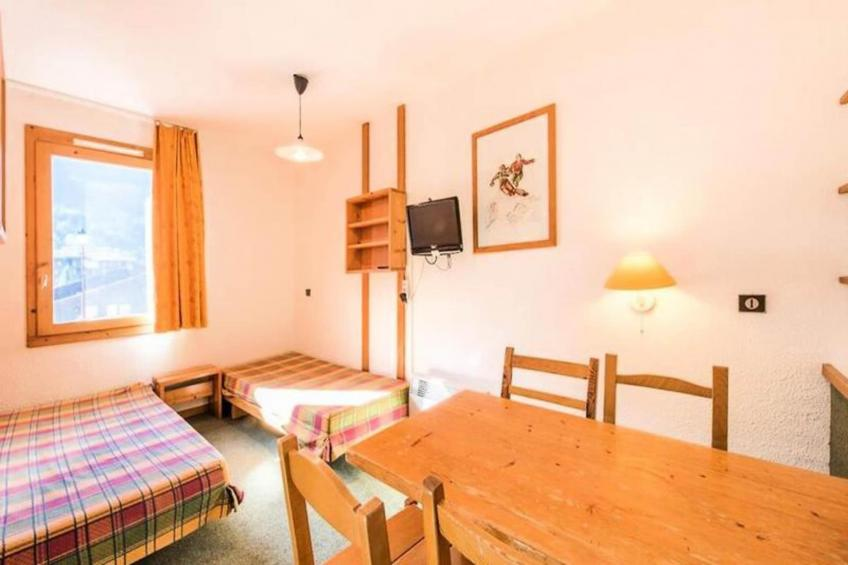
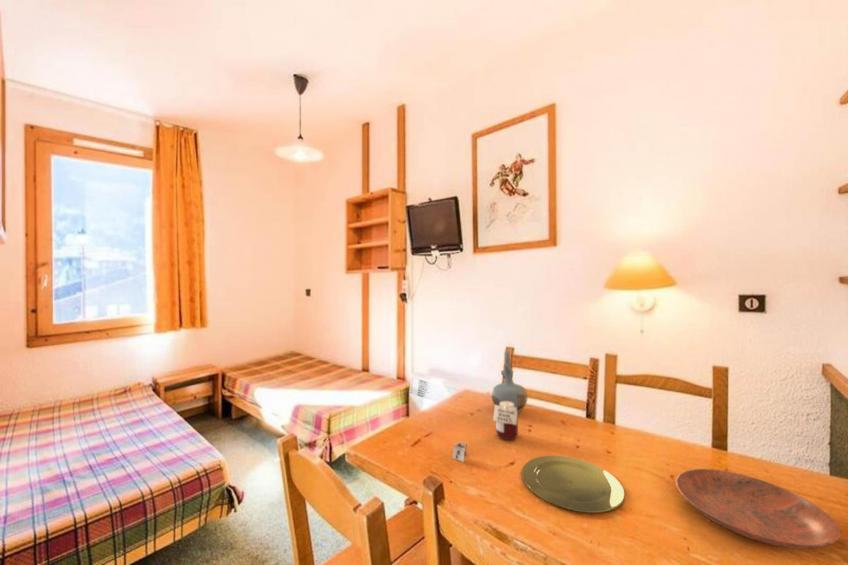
+ napkin holder [452,440,471,463]
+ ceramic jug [491,350,529,415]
+ bowl [674,468,841,550]
+ plate [521,455,626,514]
+ jar [492,401,519,441]
